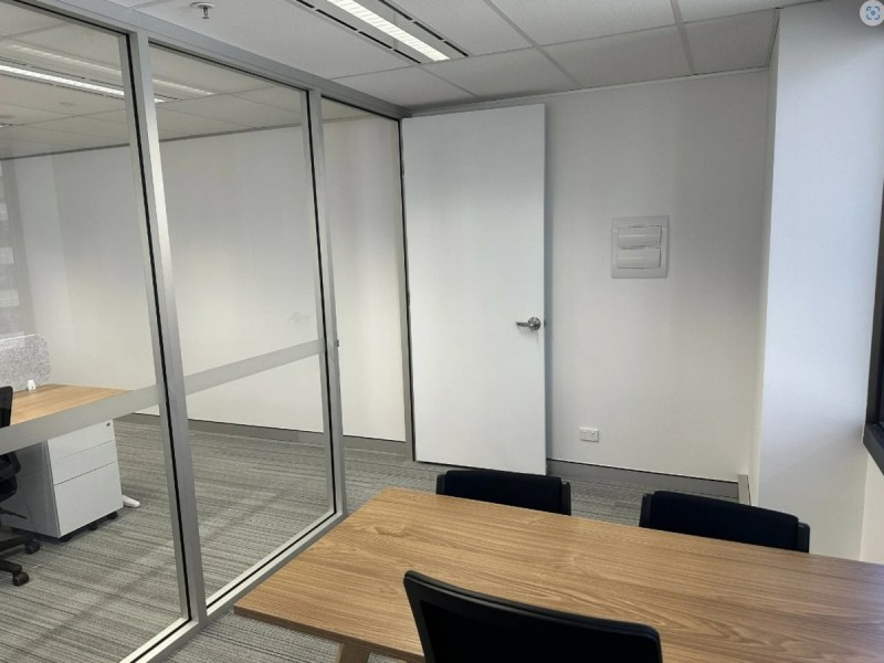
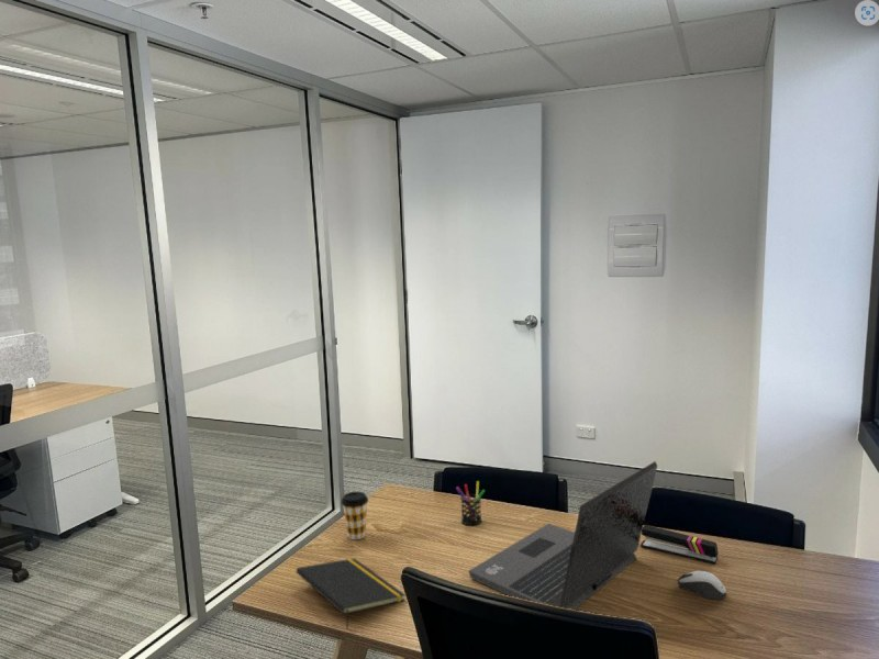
+ notepad [296,557,407,630]
+ coffee cup [341,491,369,540]
+ stapler [639,524,720,566]
+ pen holder [455,480,486,526]
+ computer mouse [677,570,727,601]
+ laptop [467,460,658,611]
